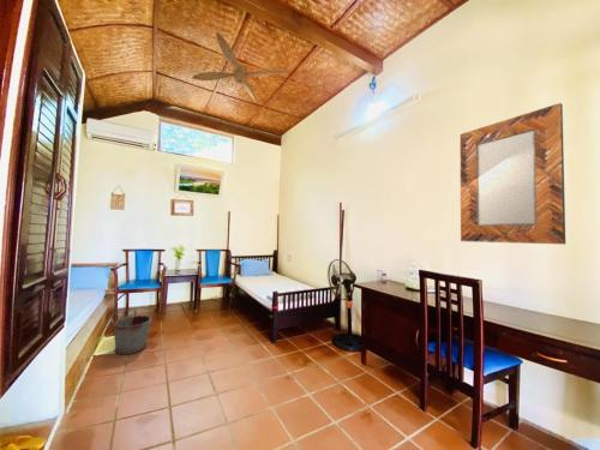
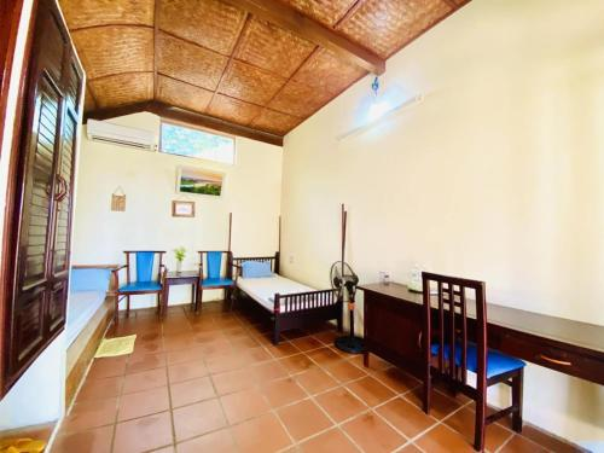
- home mirror [458,102,566,246]
- bucket [112,314,154,355]
- ceiling fan [191,31,292,103]
